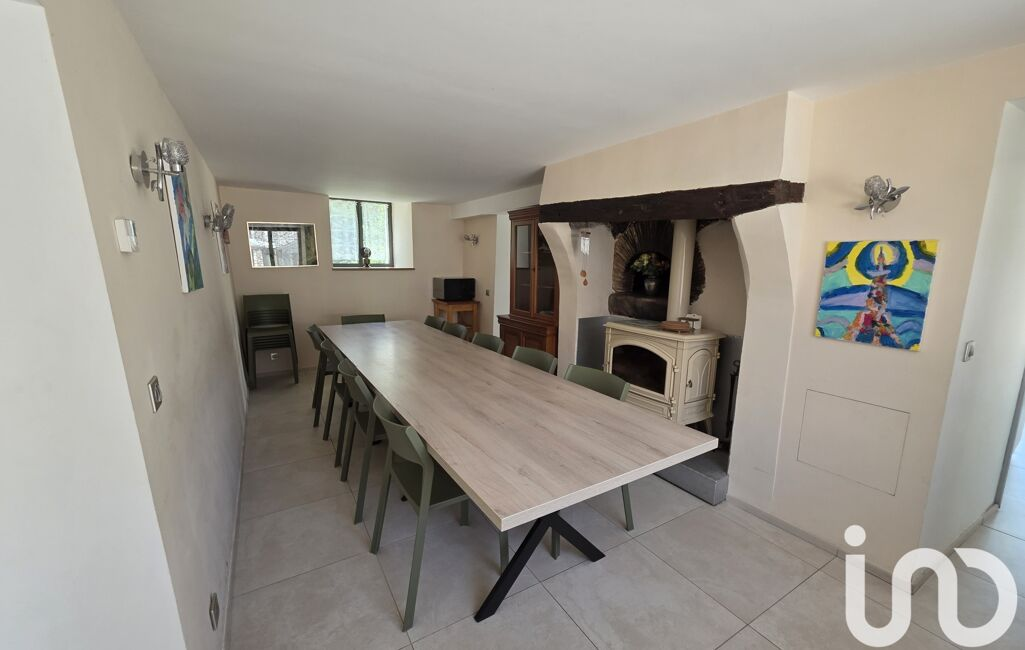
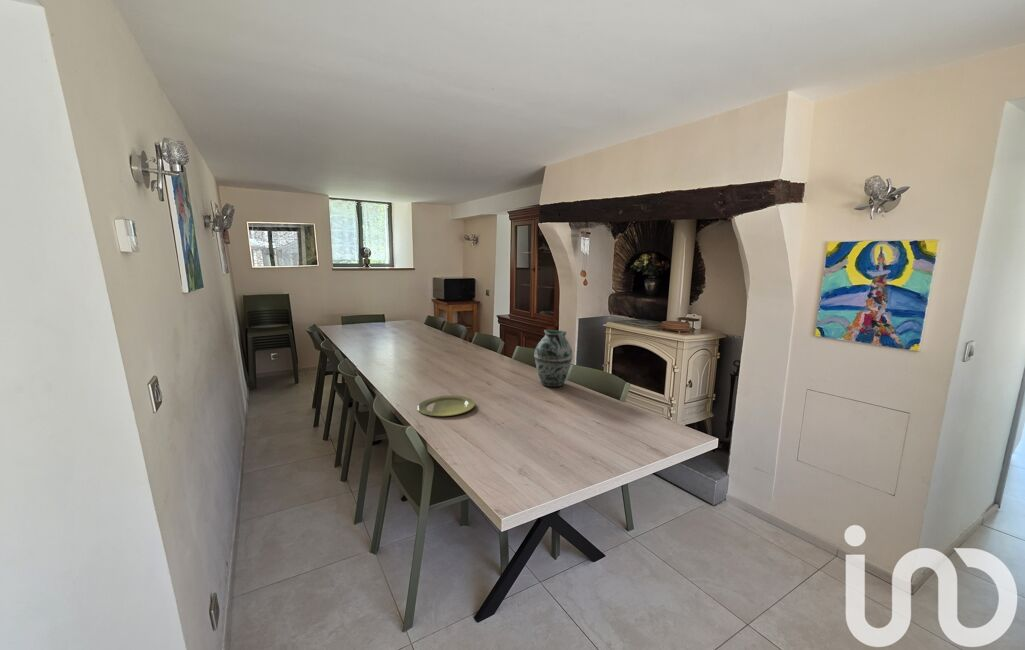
+ vase [533,329,574,388]
+ plate [416,394,476,417]
